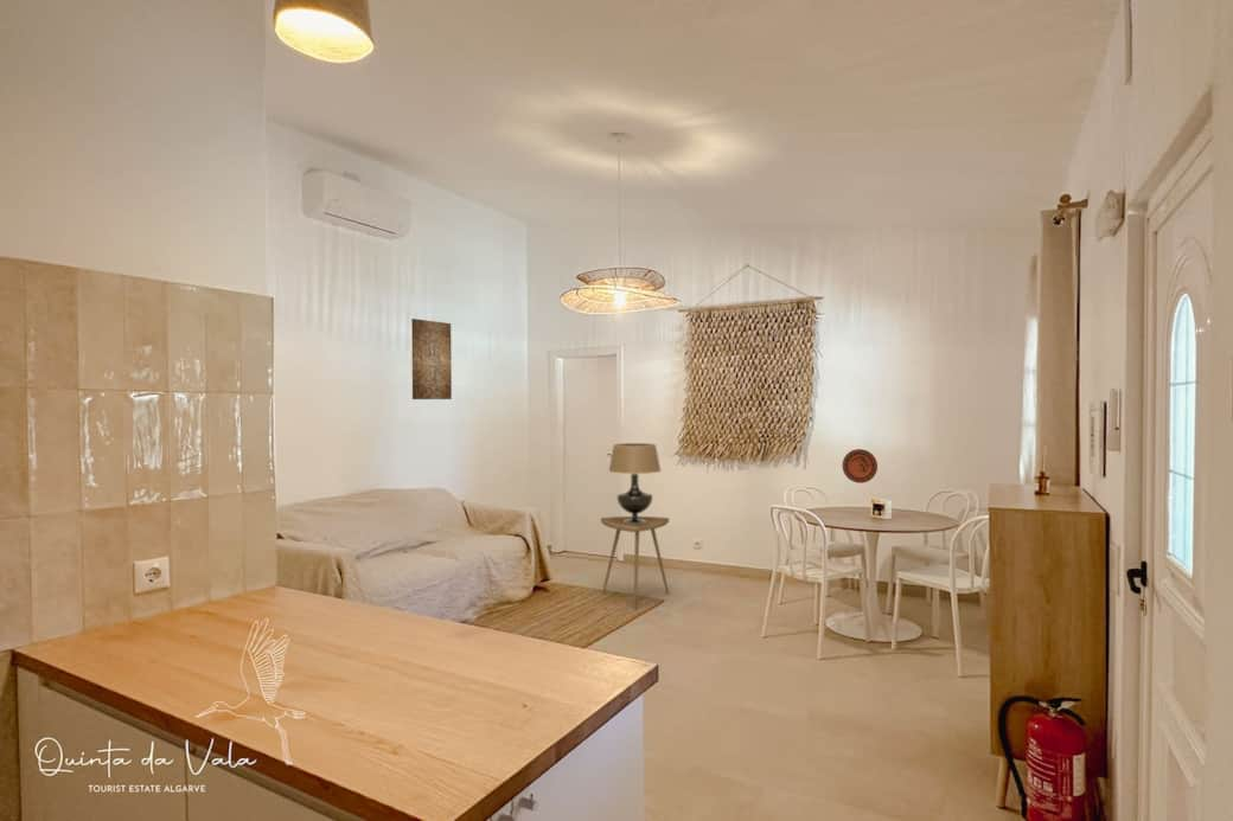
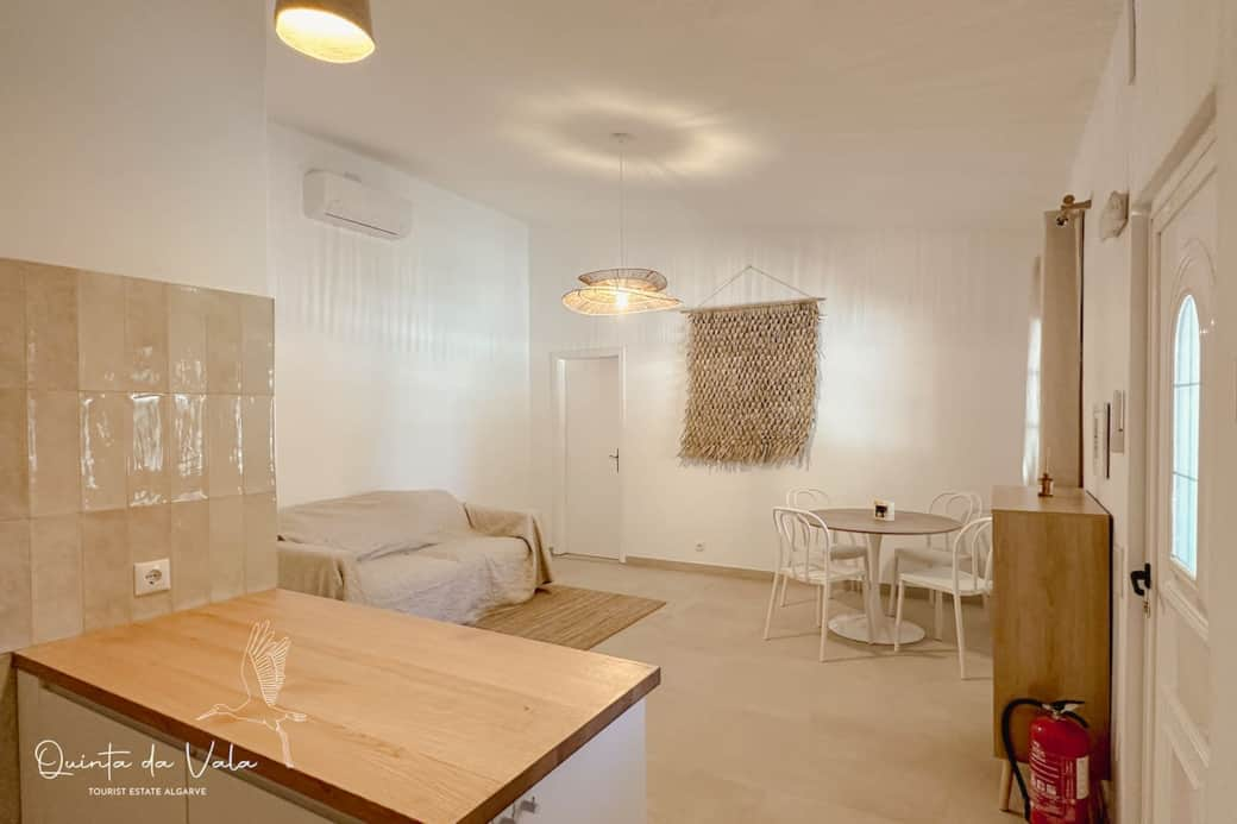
- table lamp [607,442,663,524]
- side table [600,515,670,610]
- wall art [410,318,453,400]
- decorative plate [842,448,879,485]
